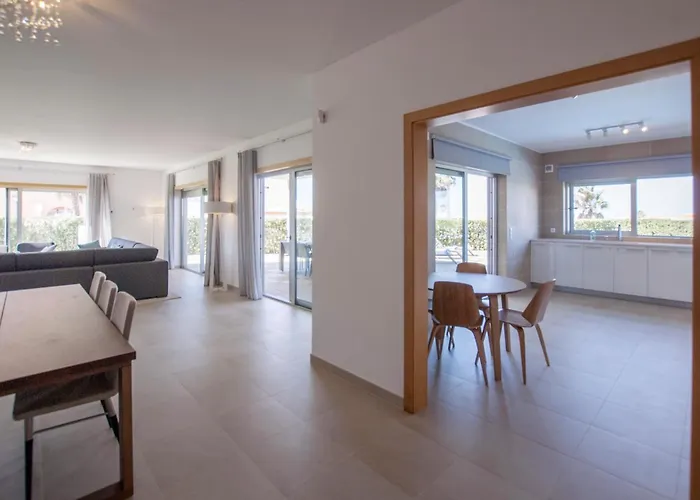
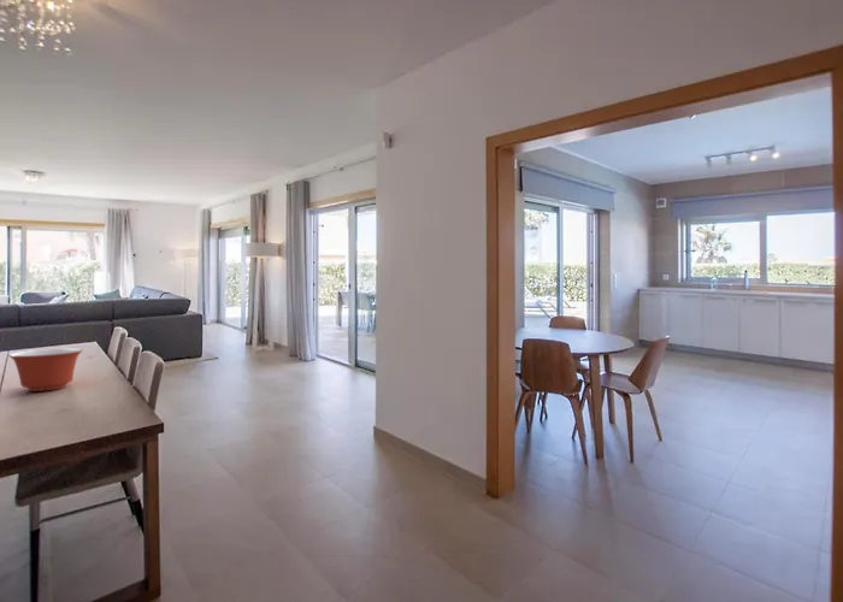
+ mixing bowl [7,348,83,393]
